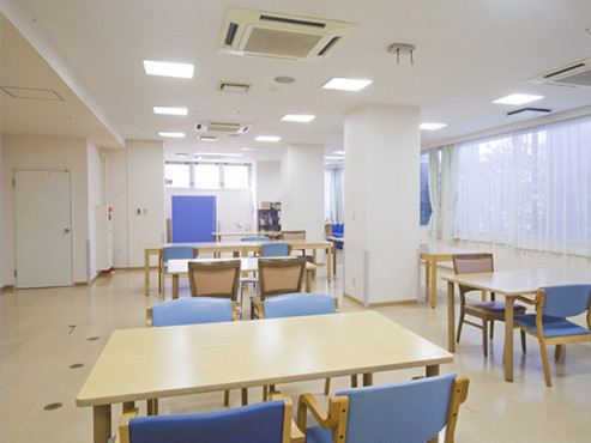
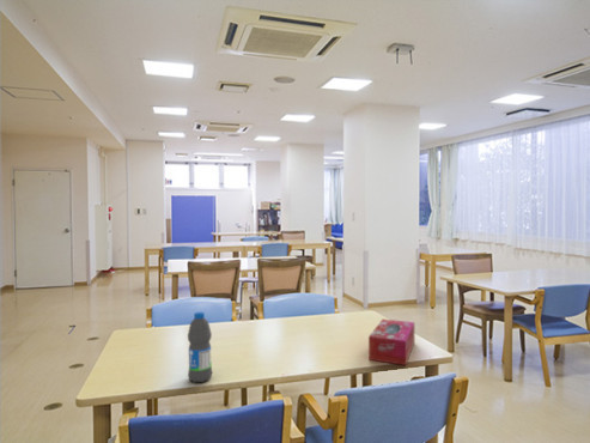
+ tissue box [367,318,415,366]
+ water bottle [187,311,213,383]
